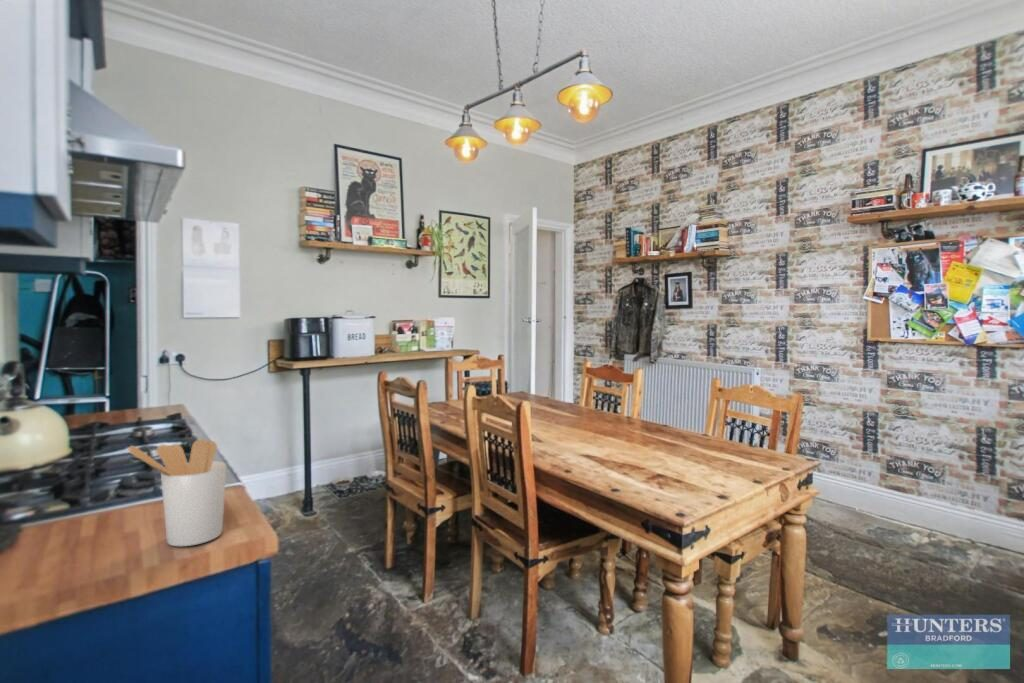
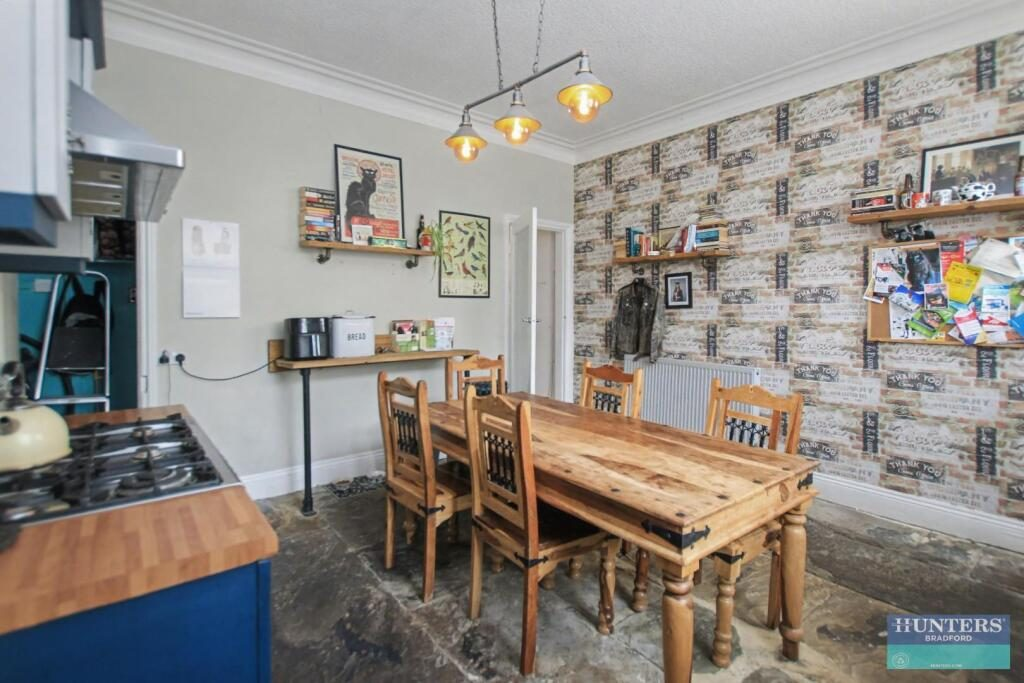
- utensil holder [127,438,227,547]
